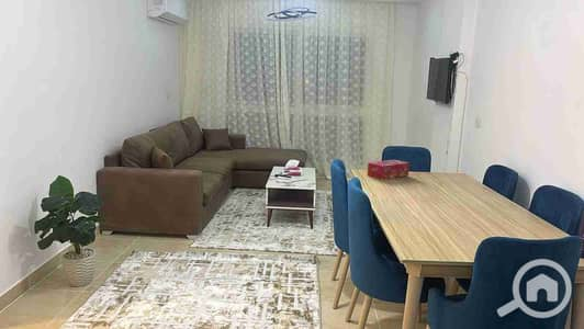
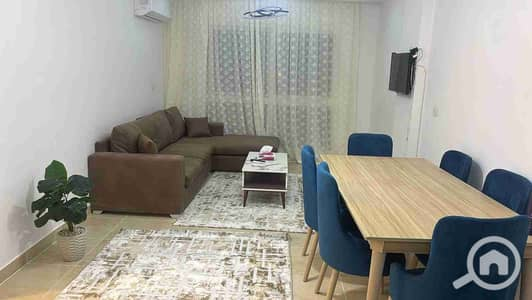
- tissue box [367,159,411,180]
